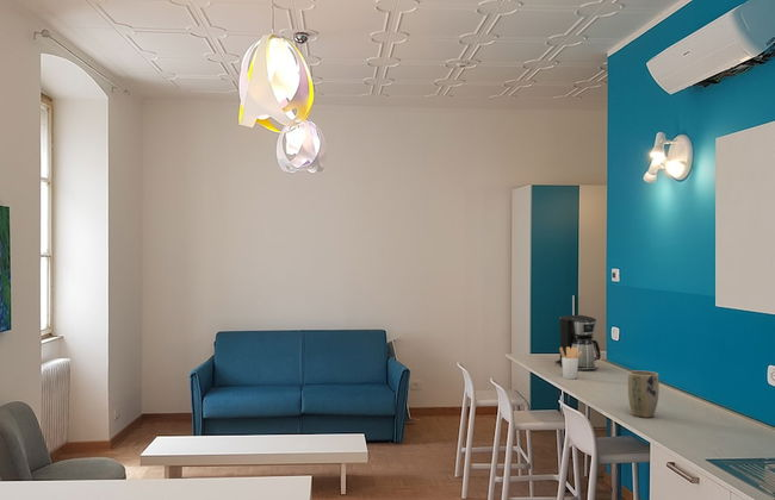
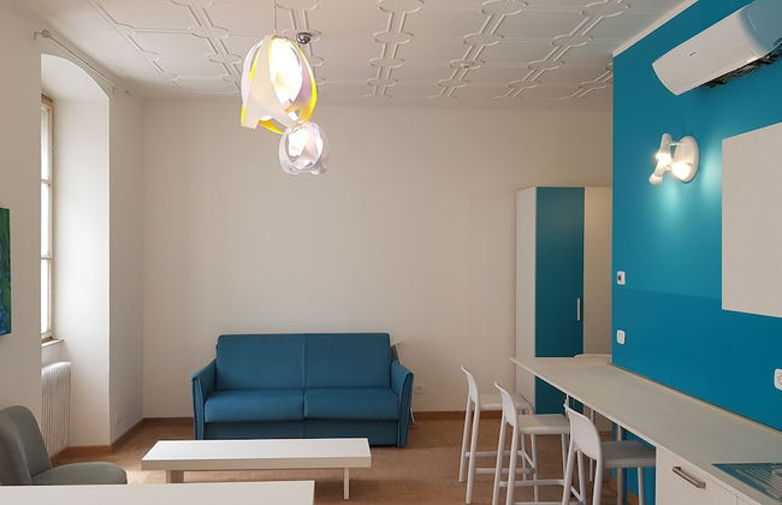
- utensil holder [559,346,582,380]
- plant pot [627,370,661,419]
- coffee maker [554,314,602,371]
